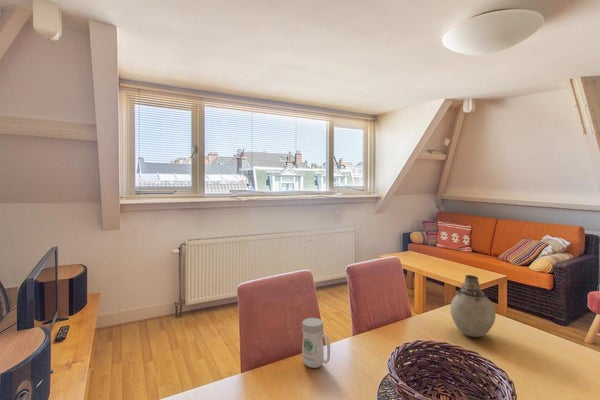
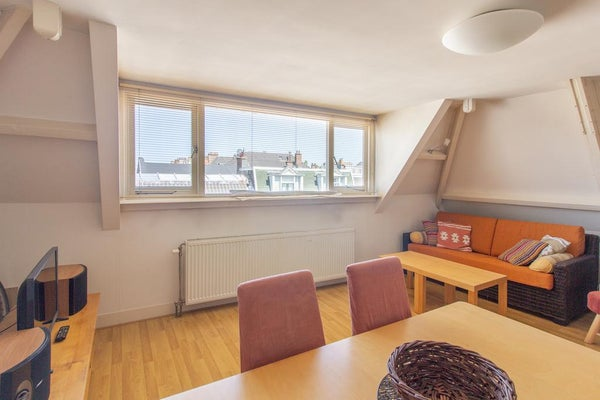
- vase [450,274,497,338]
- mug [301,317,331,369]
